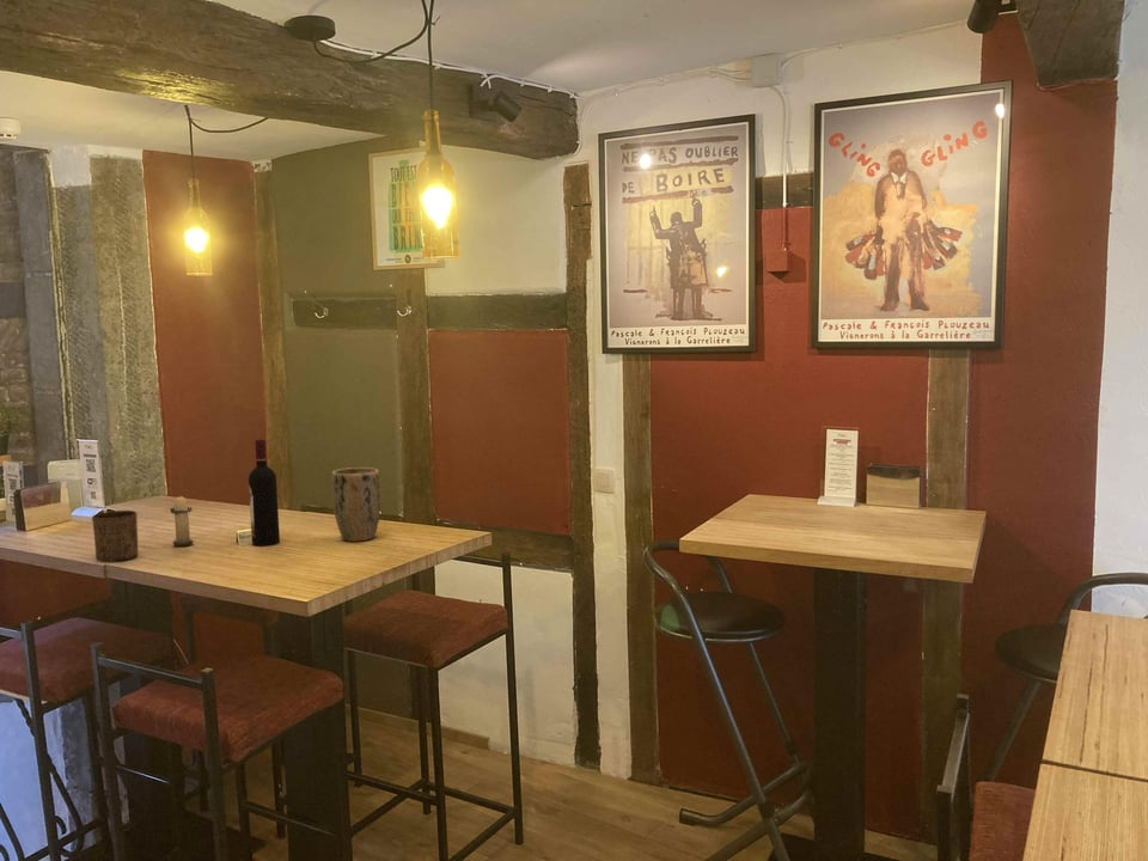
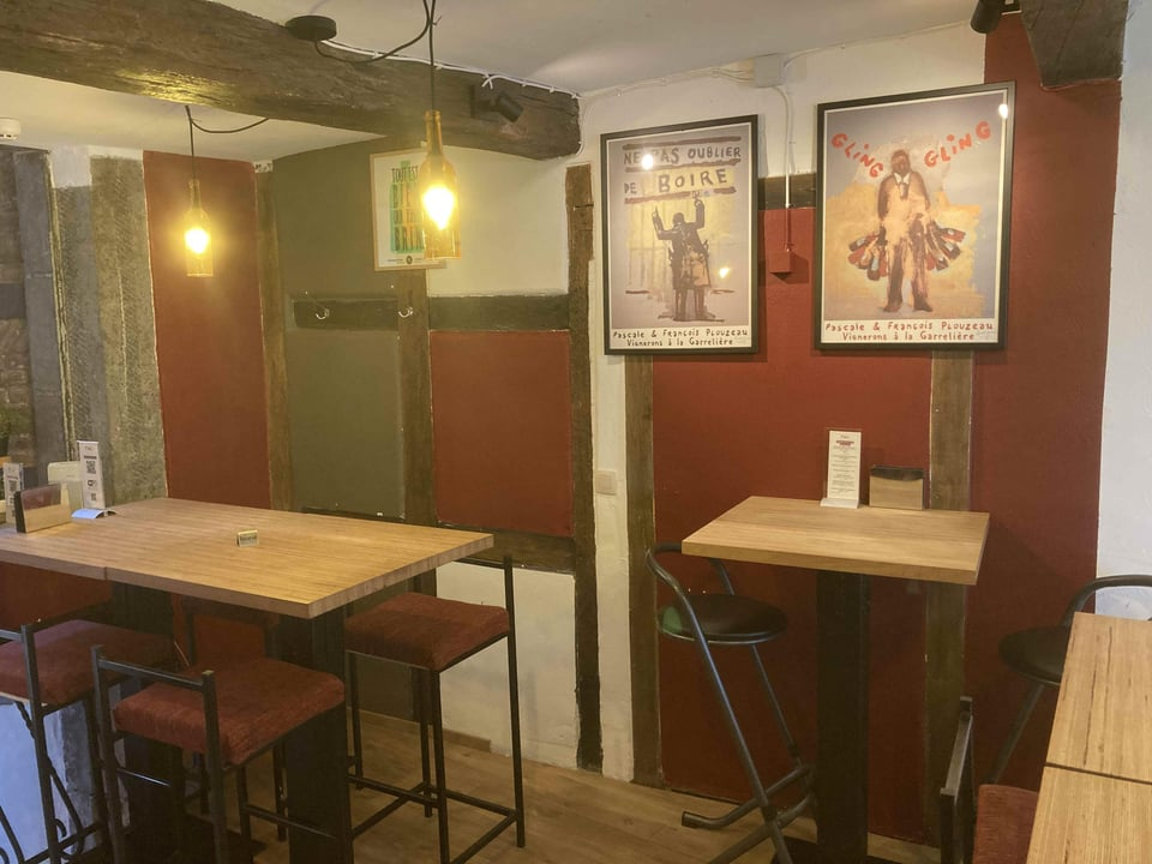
- wine bottle [248,438,281,546]
- cup [91,509,139,563]
- plant pot [330,466,381,543]
- candle [169,491,195,546]
